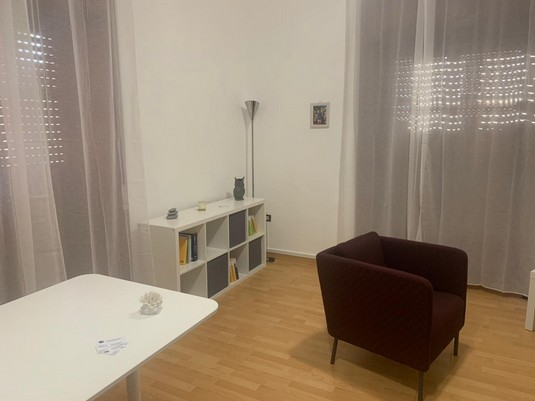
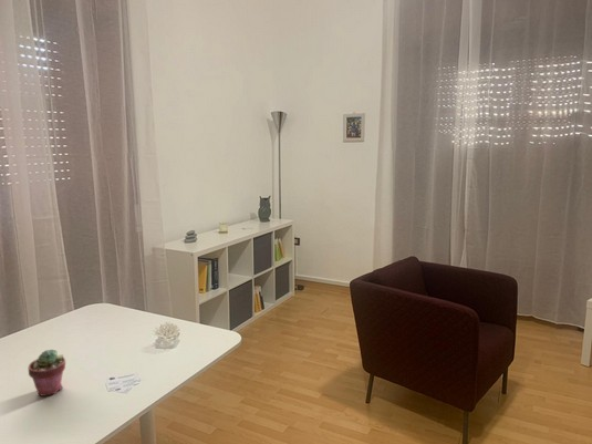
+ potted succulent [28,349,66,397]
